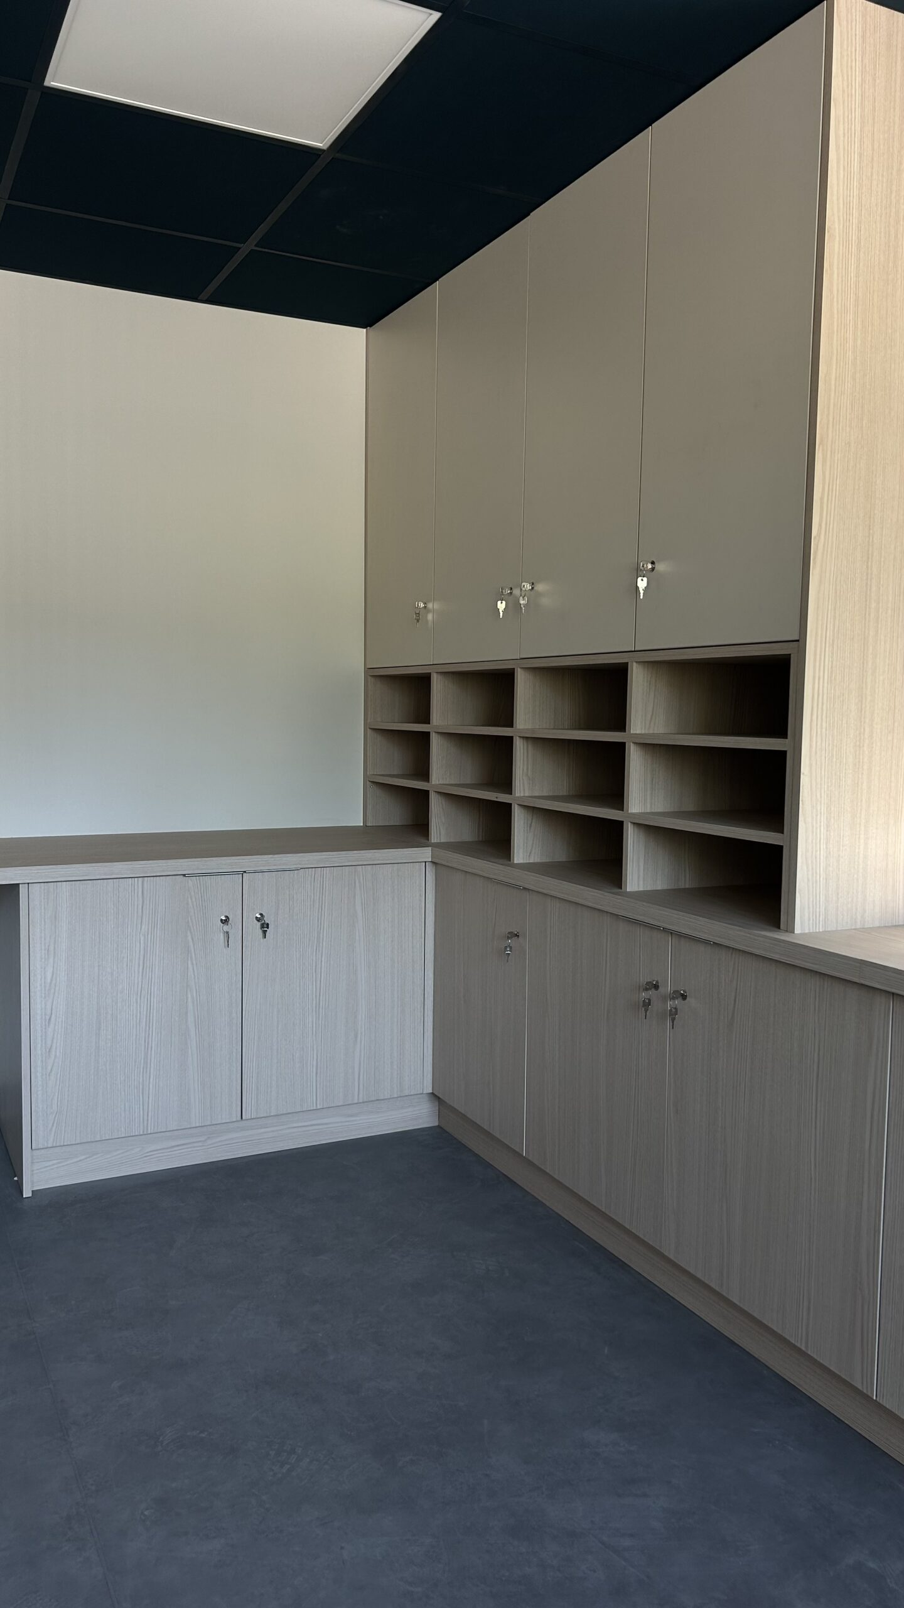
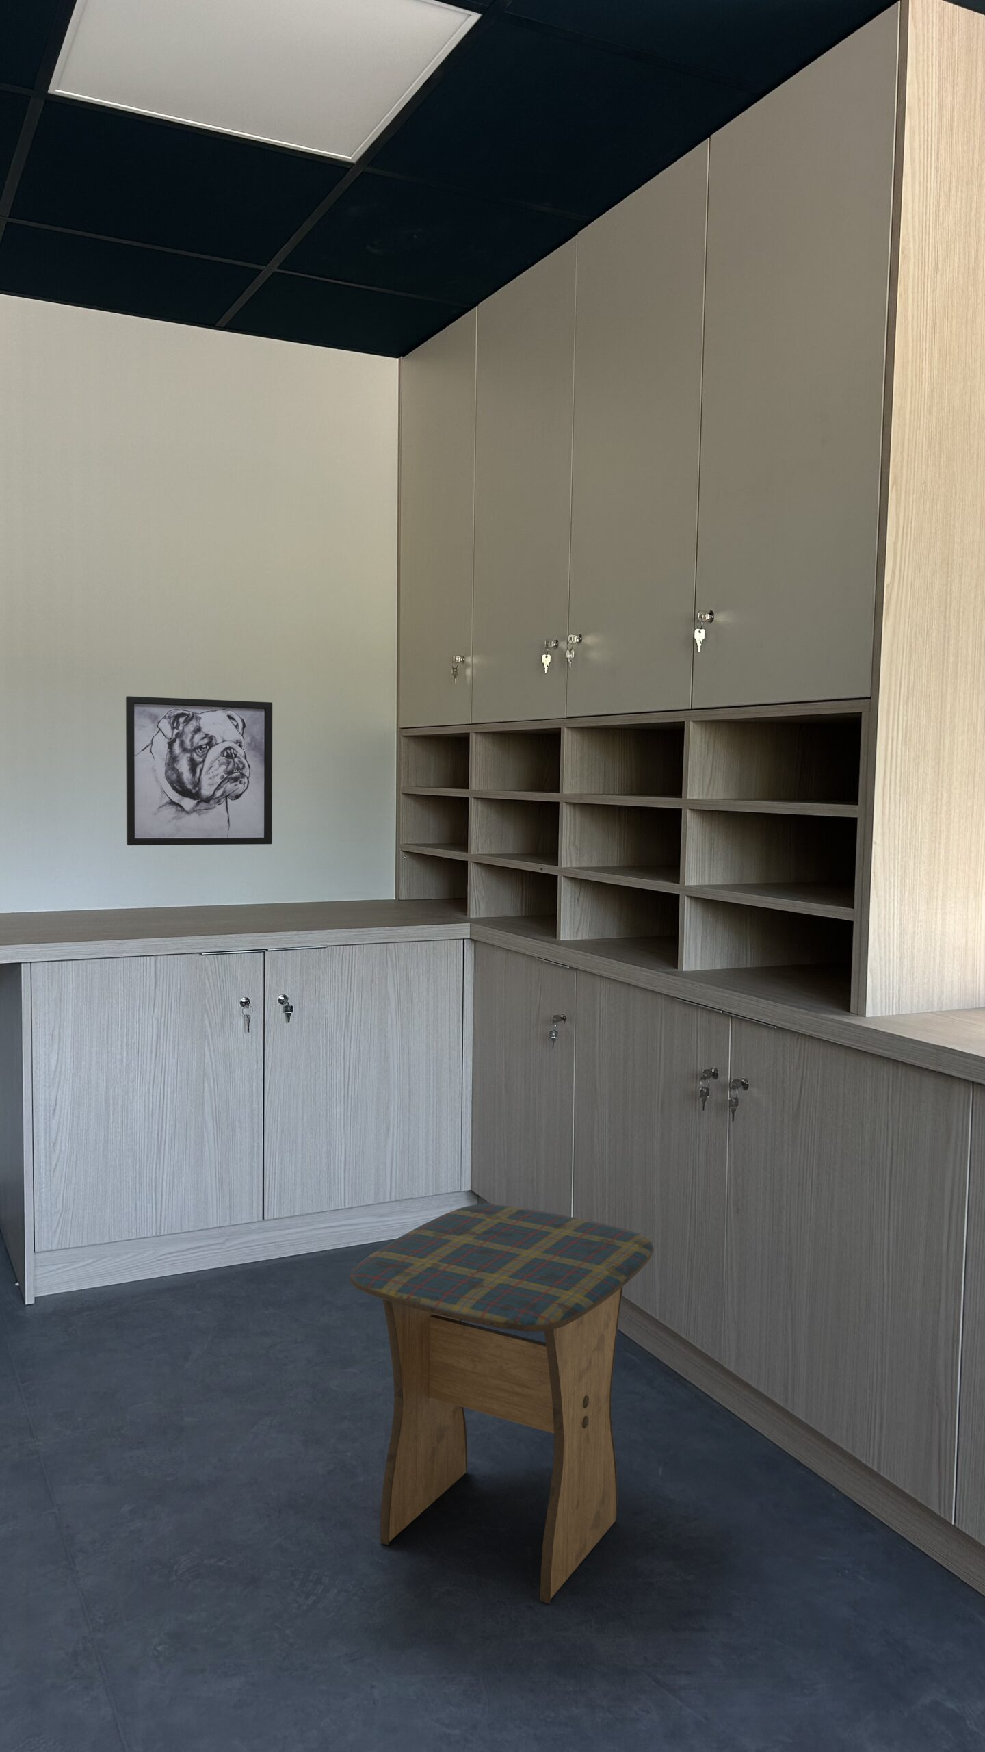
+ wall art [125,696,273,846]
+ stool [349,1203,654,1604]
